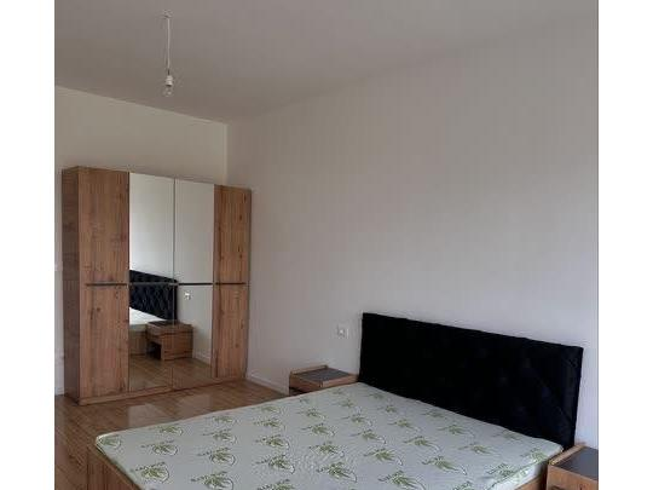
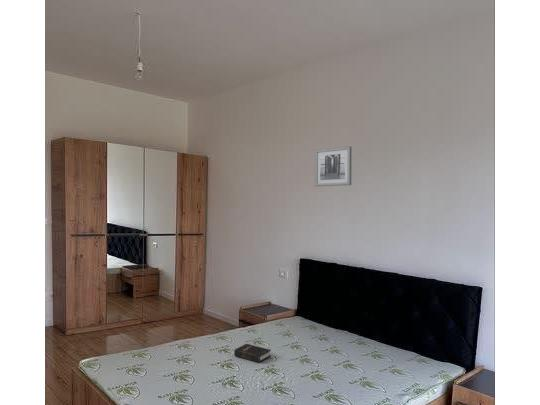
+ hardback book [233,343,272,364]
+ wall art [314,146,353,187]
